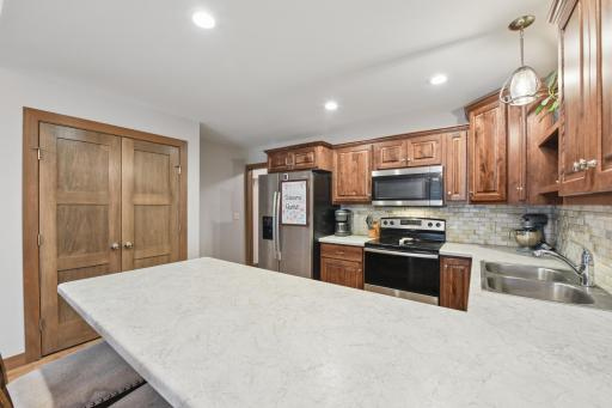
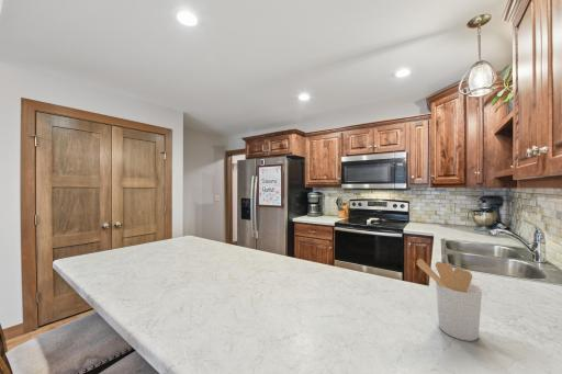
+ utensil holder [415,258,483,342]
